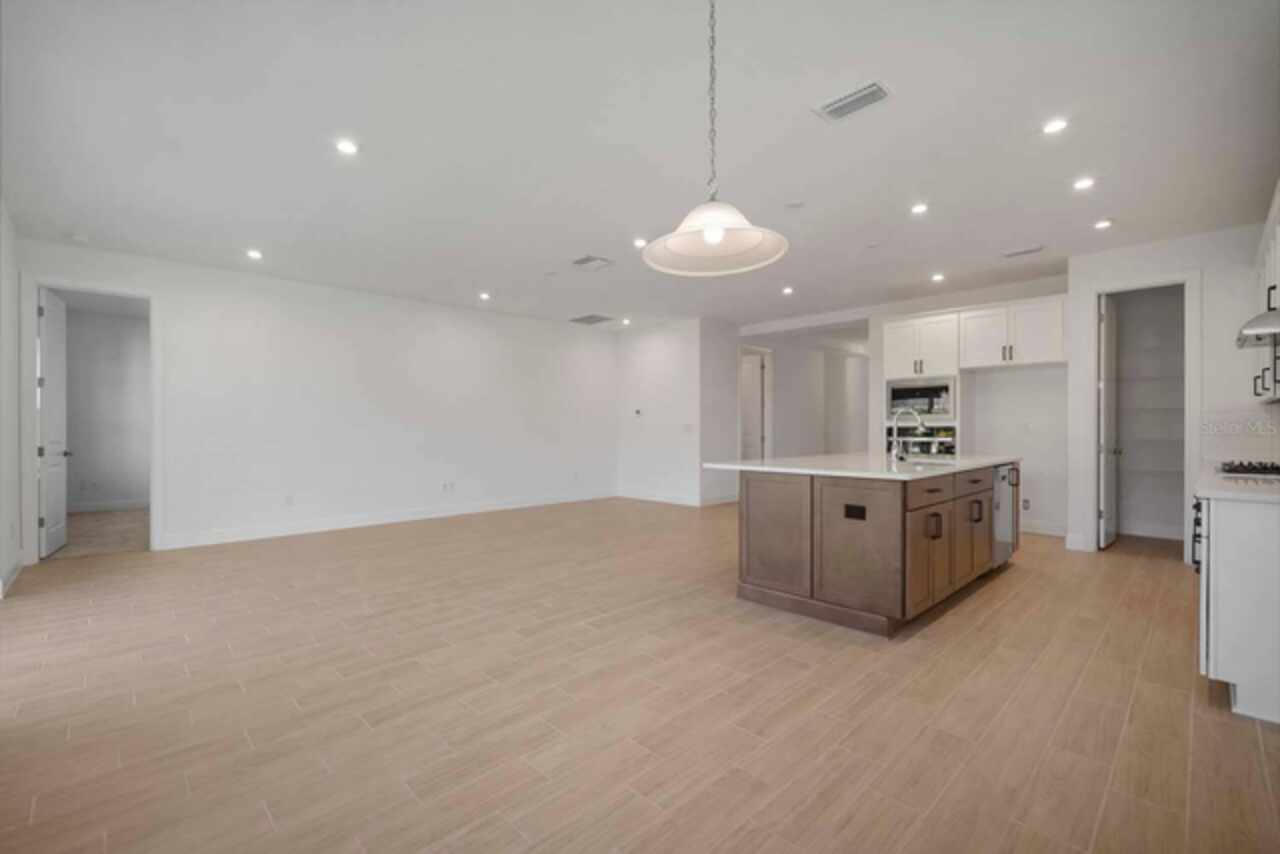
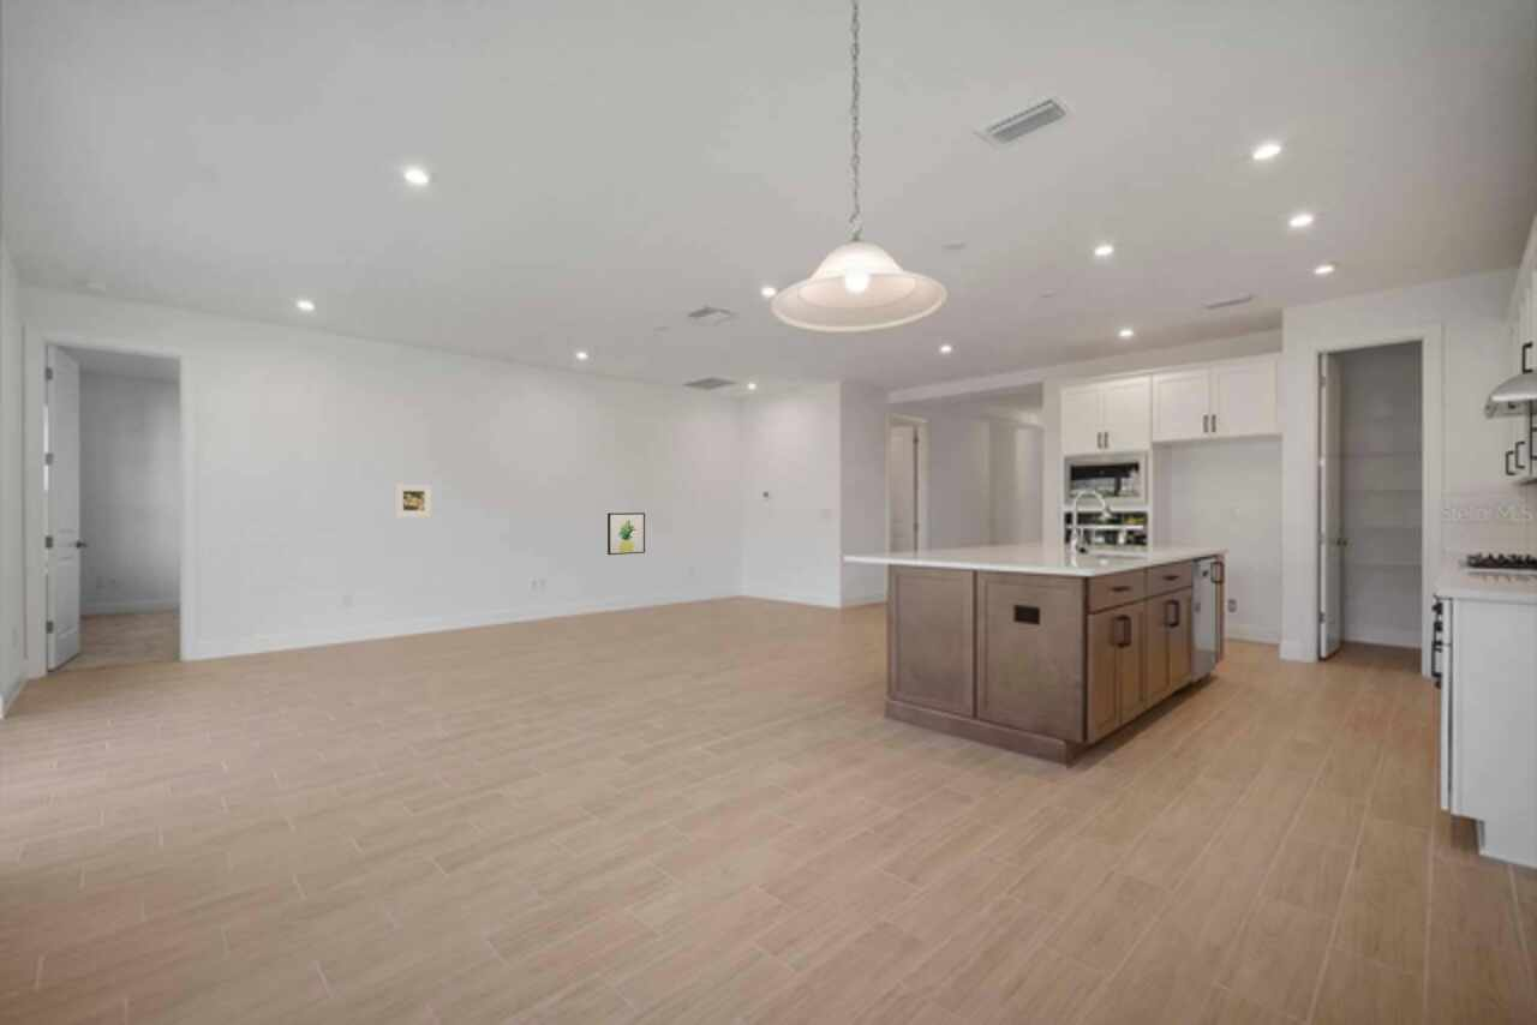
+ wall art [606,511,646,556]
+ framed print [395,484,432,517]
